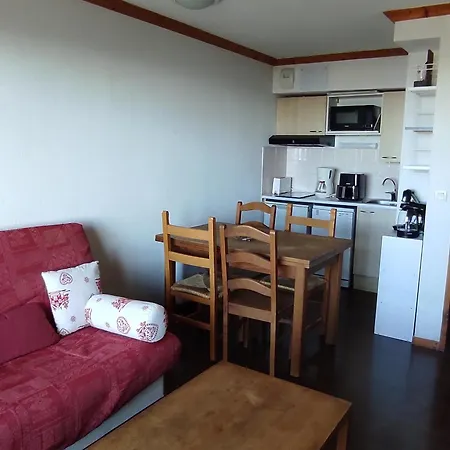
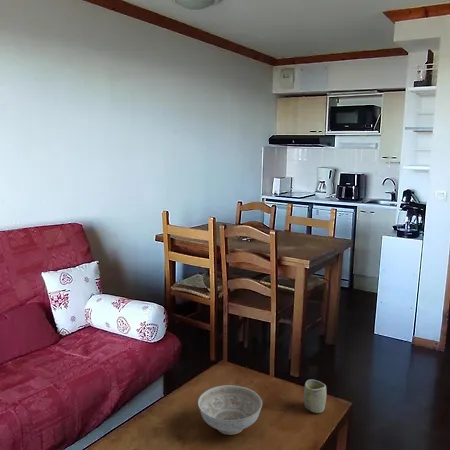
+ decorative bowl [197,384,263,436]
+ cup [303,379,327,414]
